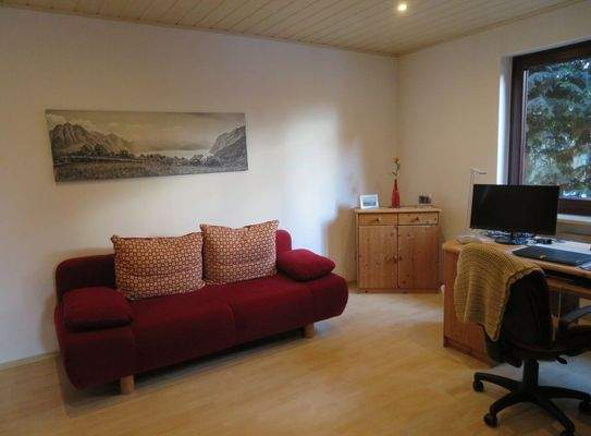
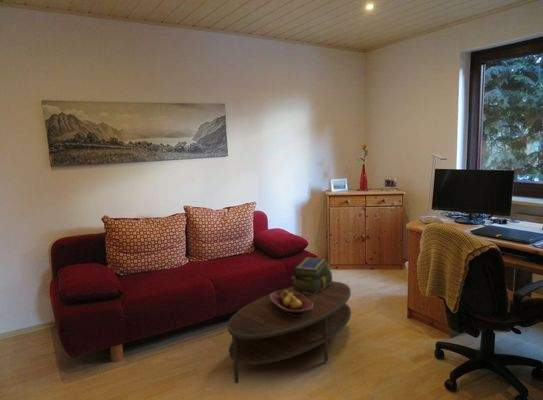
+ stack of books [291,256,333,295]
+ coffee table [227,280,352,385]
+ fruit bowl [269,289,313,316]
